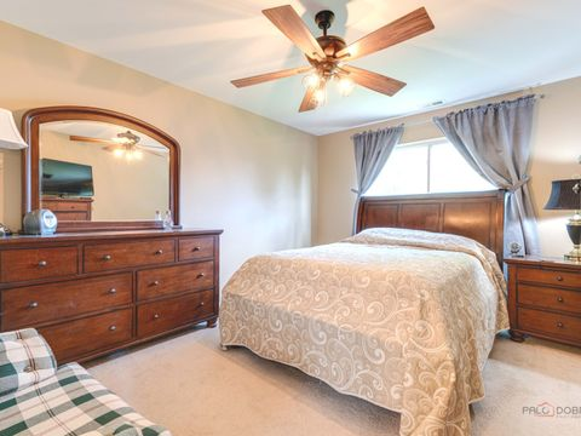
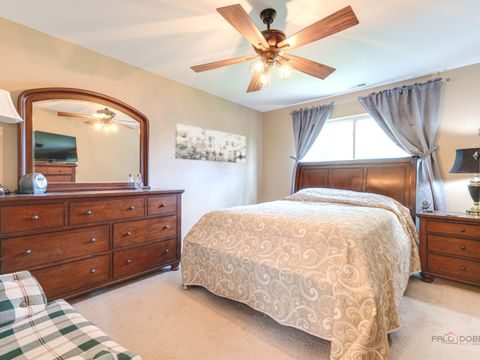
+ wall art [174,123,247,164]
